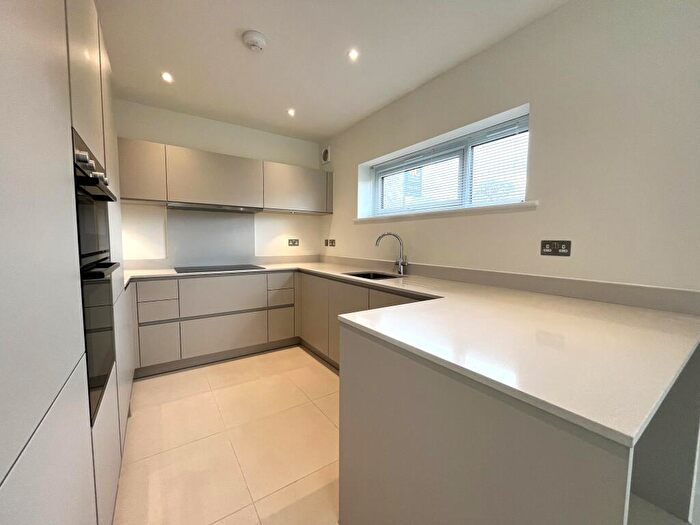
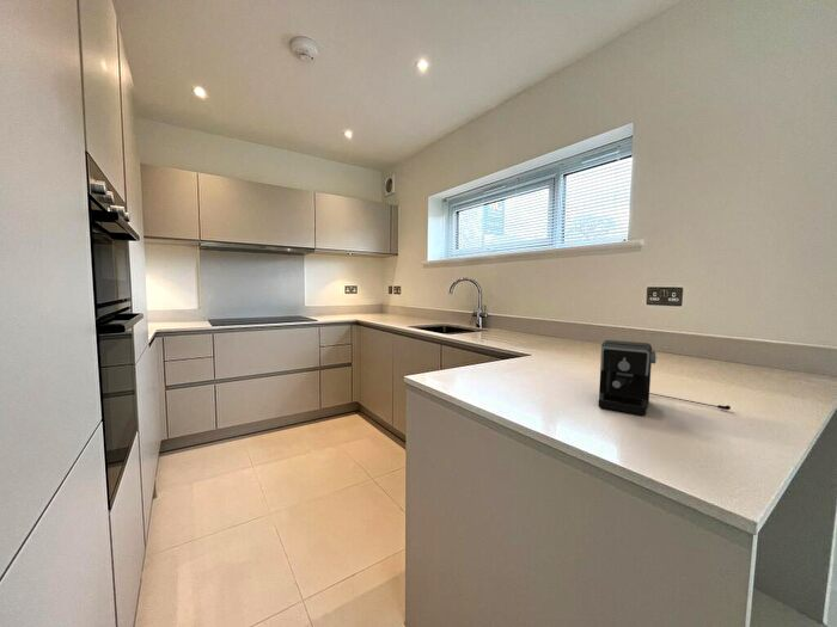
+ coffee maker [597,339,732,417]
